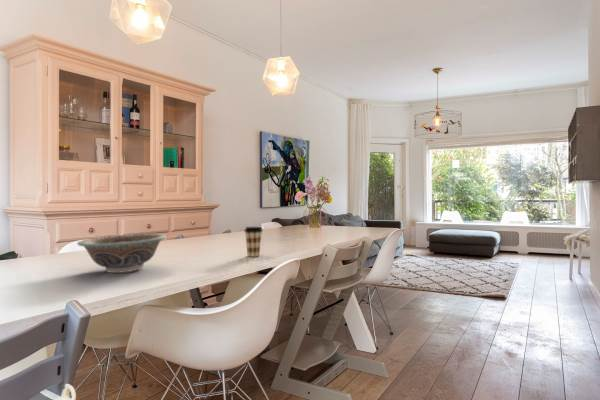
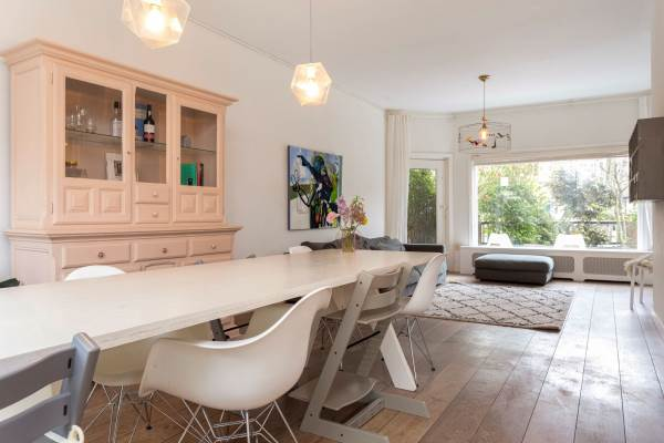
- decorative bowl [76,233,167,274]
- coffee cup [244,226,263,257]
